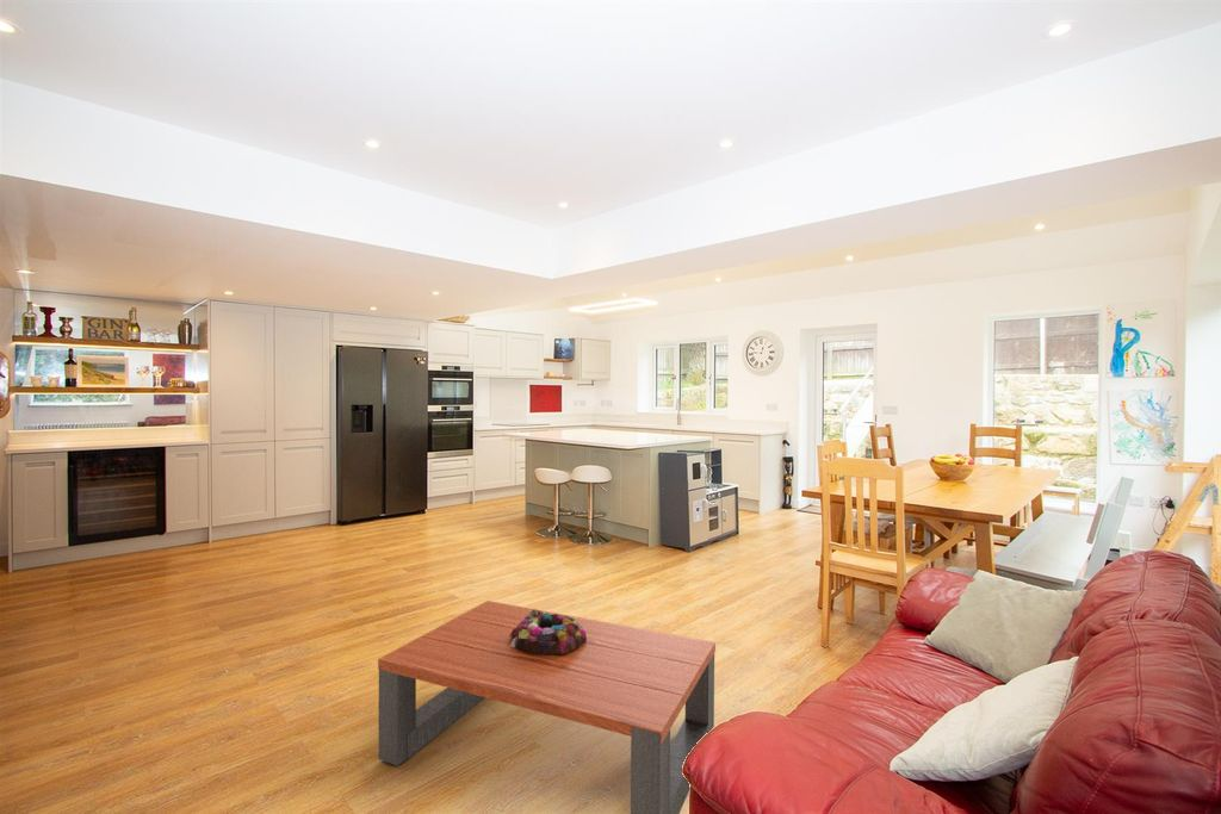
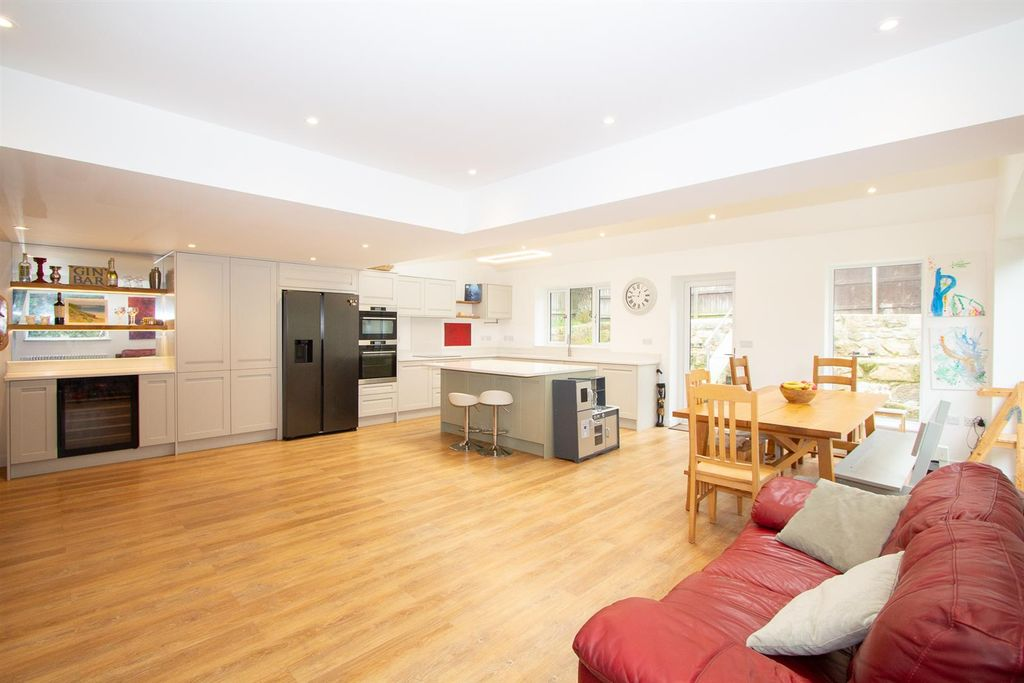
- coffee table [377,599,717,814]
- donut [509,608,587,654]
